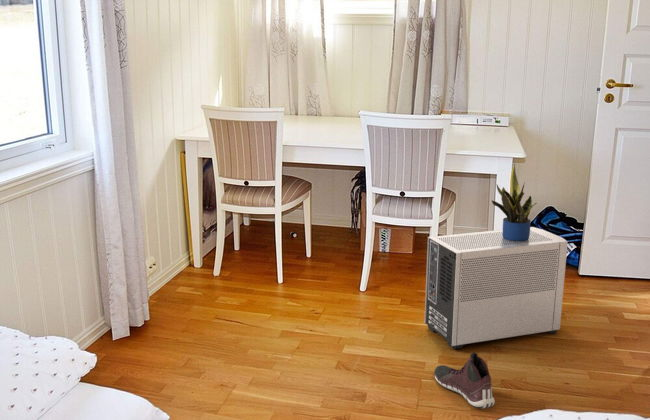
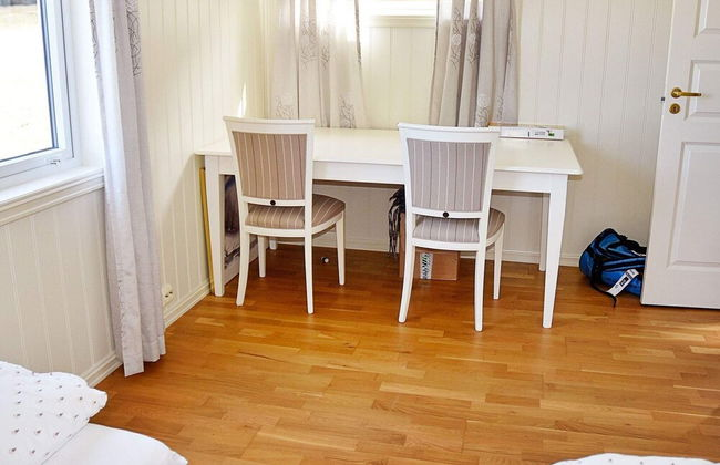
- potted plant [491,163,538,241]
- air purifier [424,226,569,350]
- sneaker [433,352,496,409]
